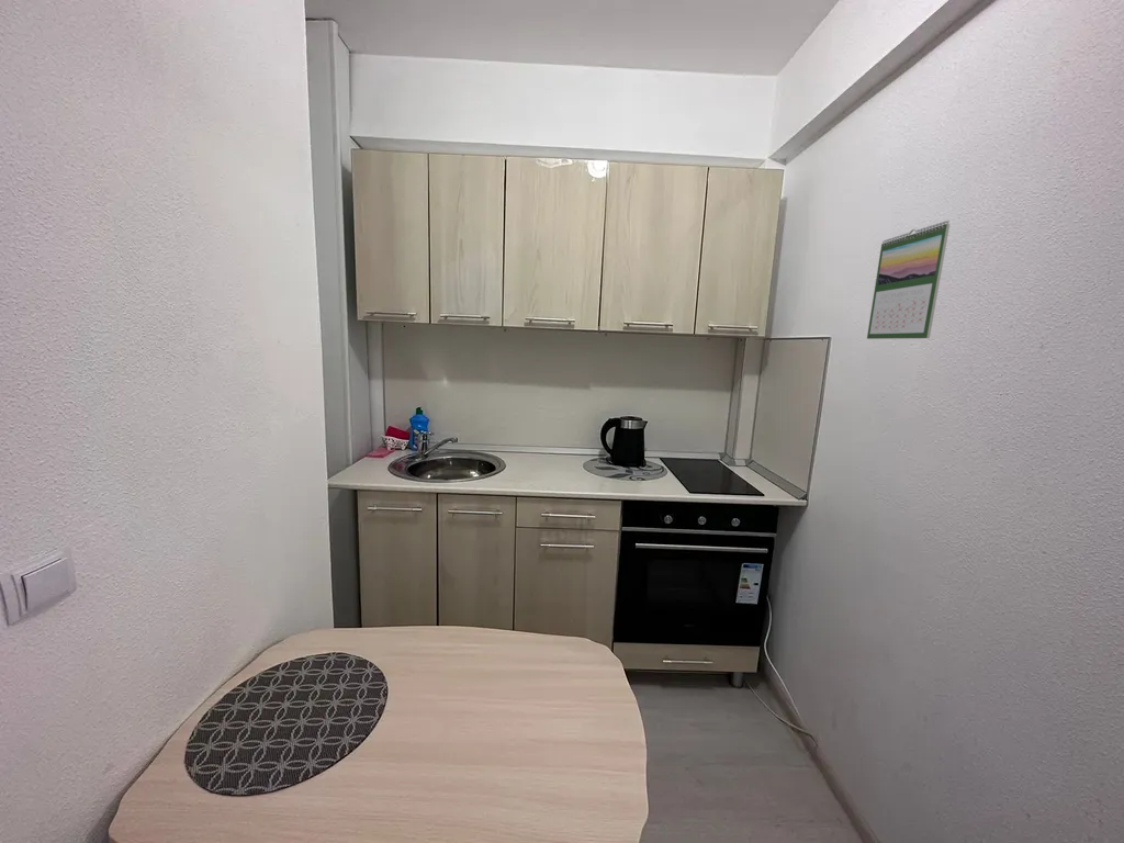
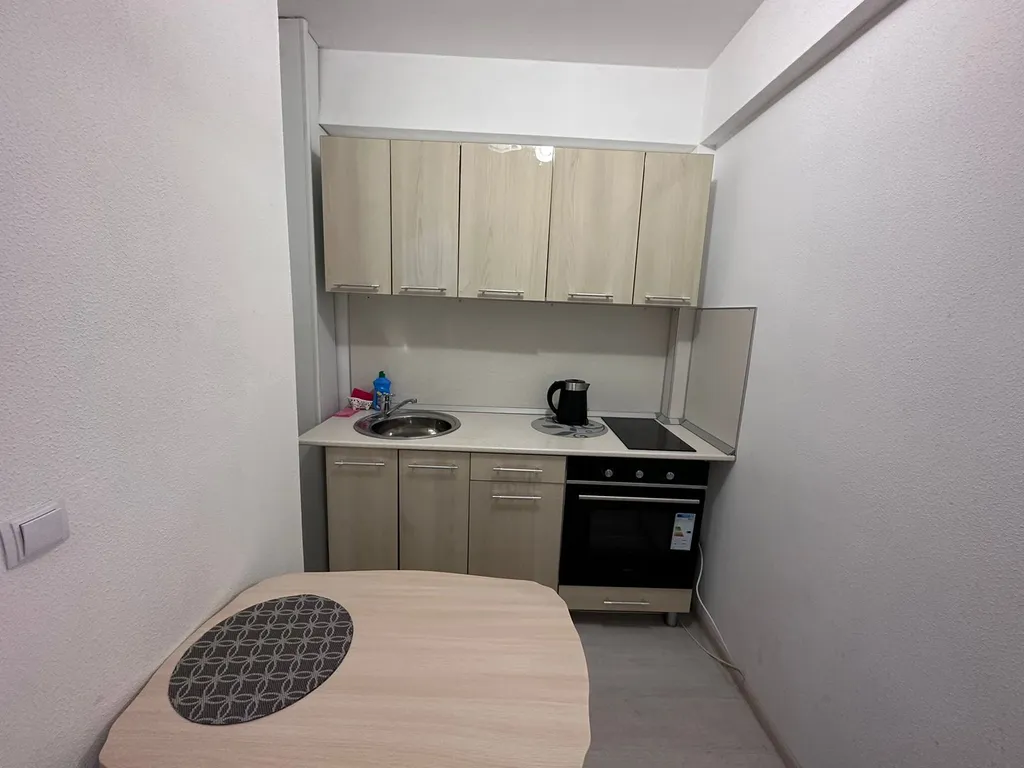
- calendar [866,220,951,340]
